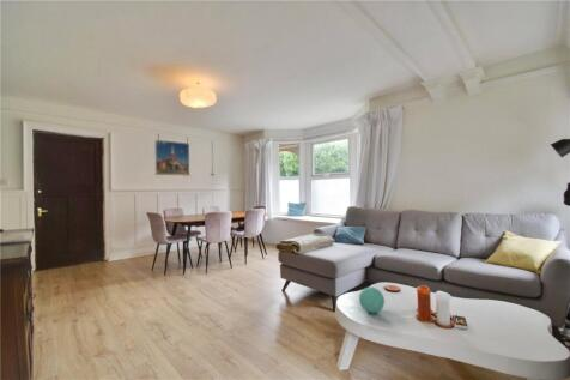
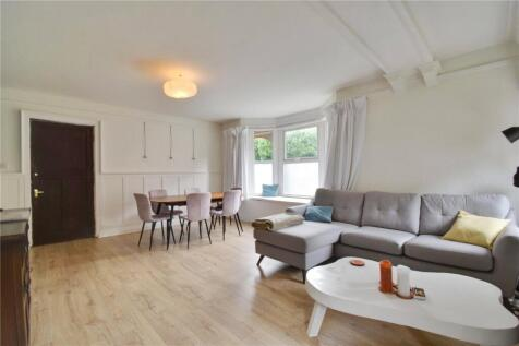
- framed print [153,139,190,177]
- decorative ball [358,286,386,314]
